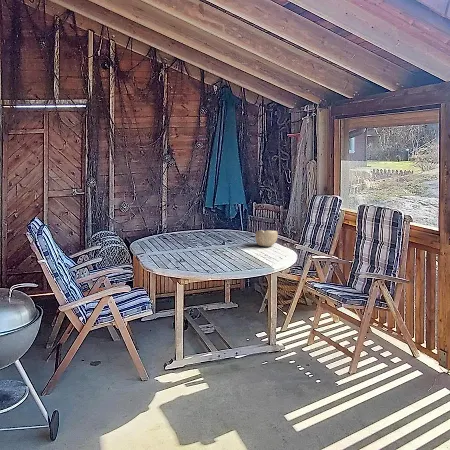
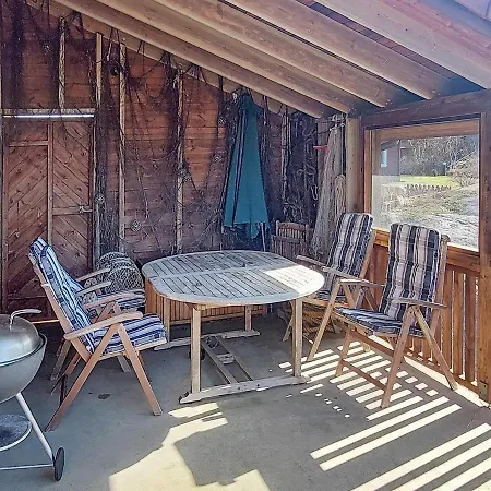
- bowl [254,229,279,248]
